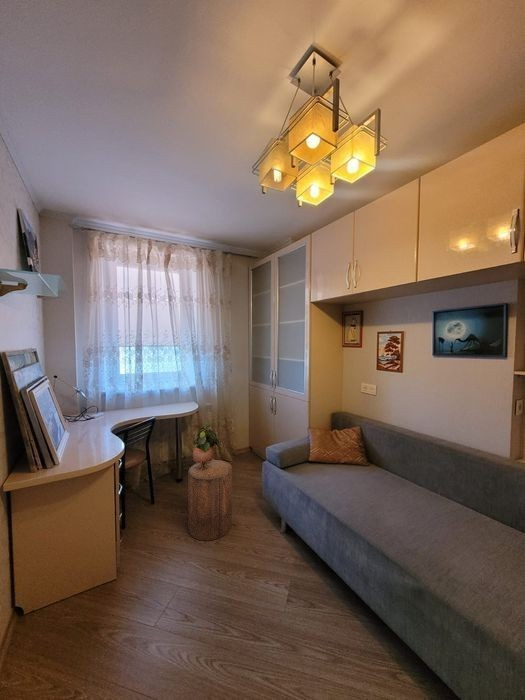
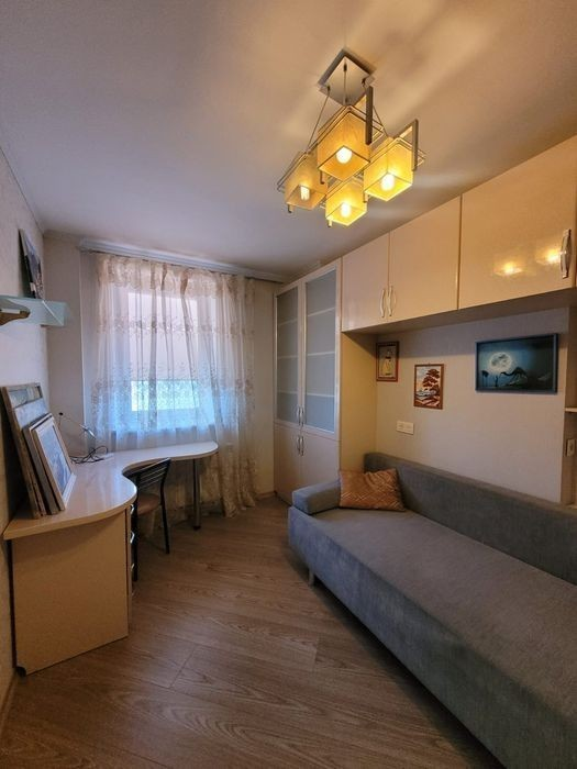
- potted plant [192,421,221,473]
- stool [187,459,233,542]
